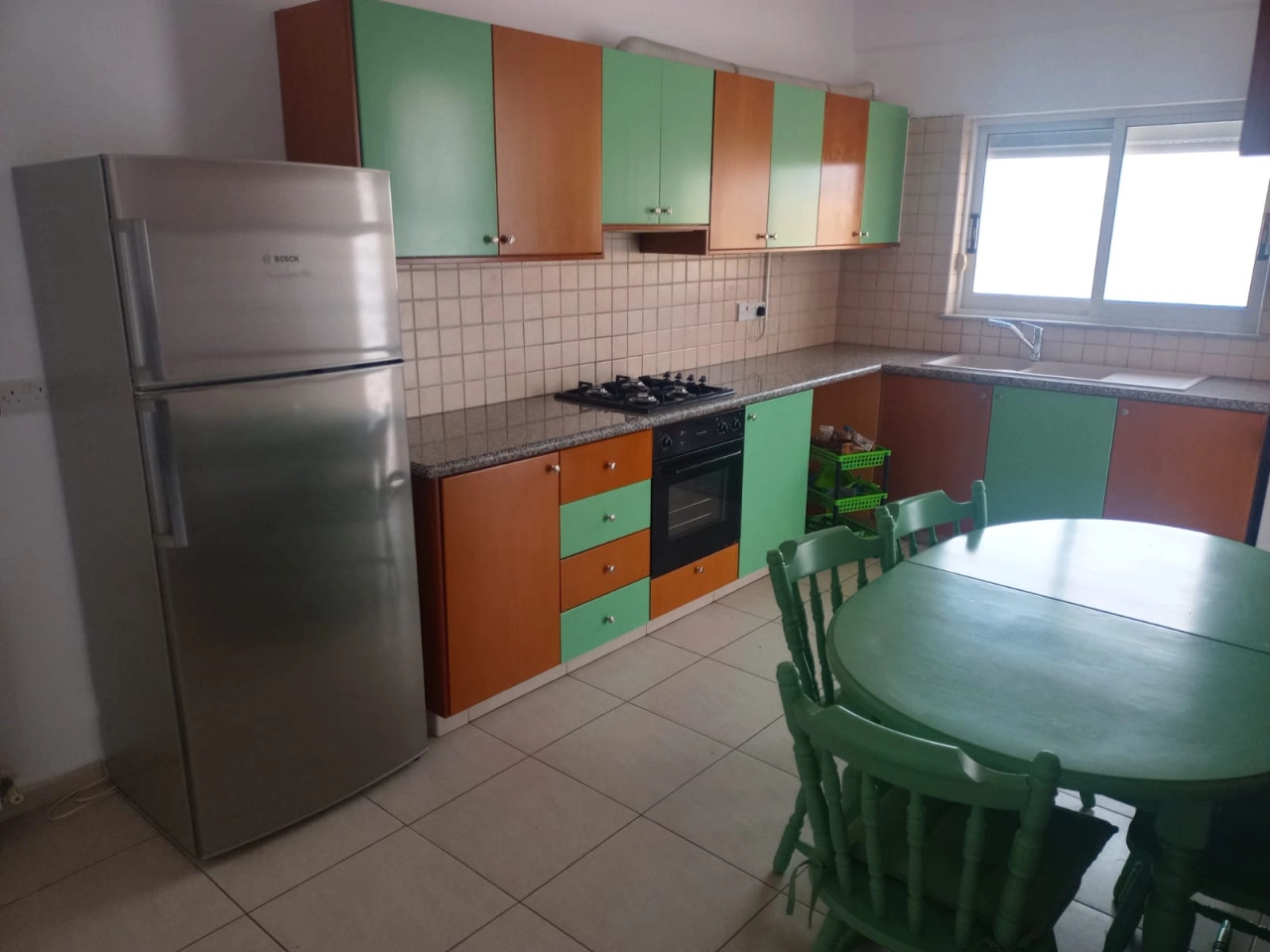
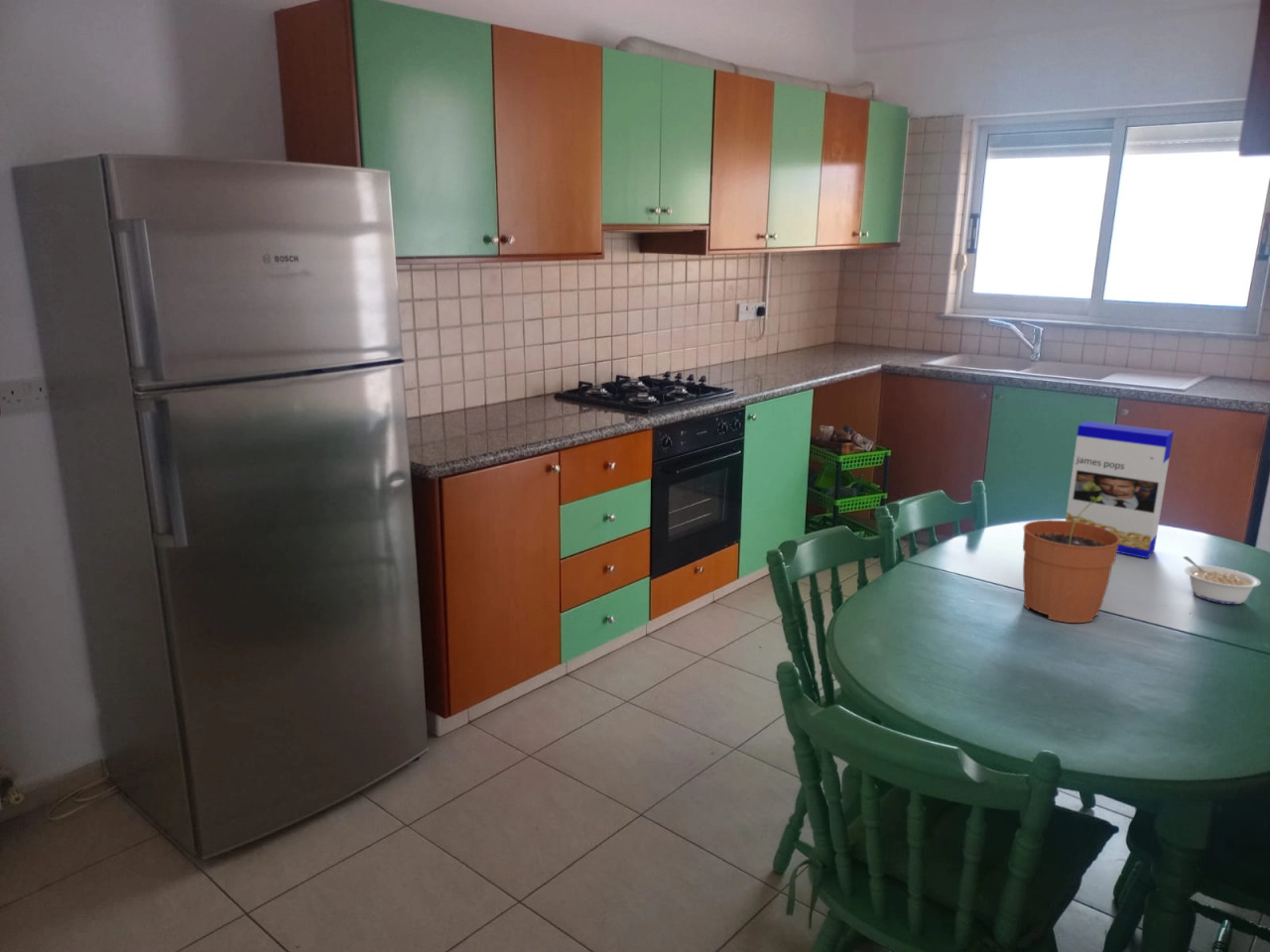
+ cereal box [1065,419,1175,559]
+ plant pot [1022,496,1120,624]
+ legume [1183,555,1262,605]
